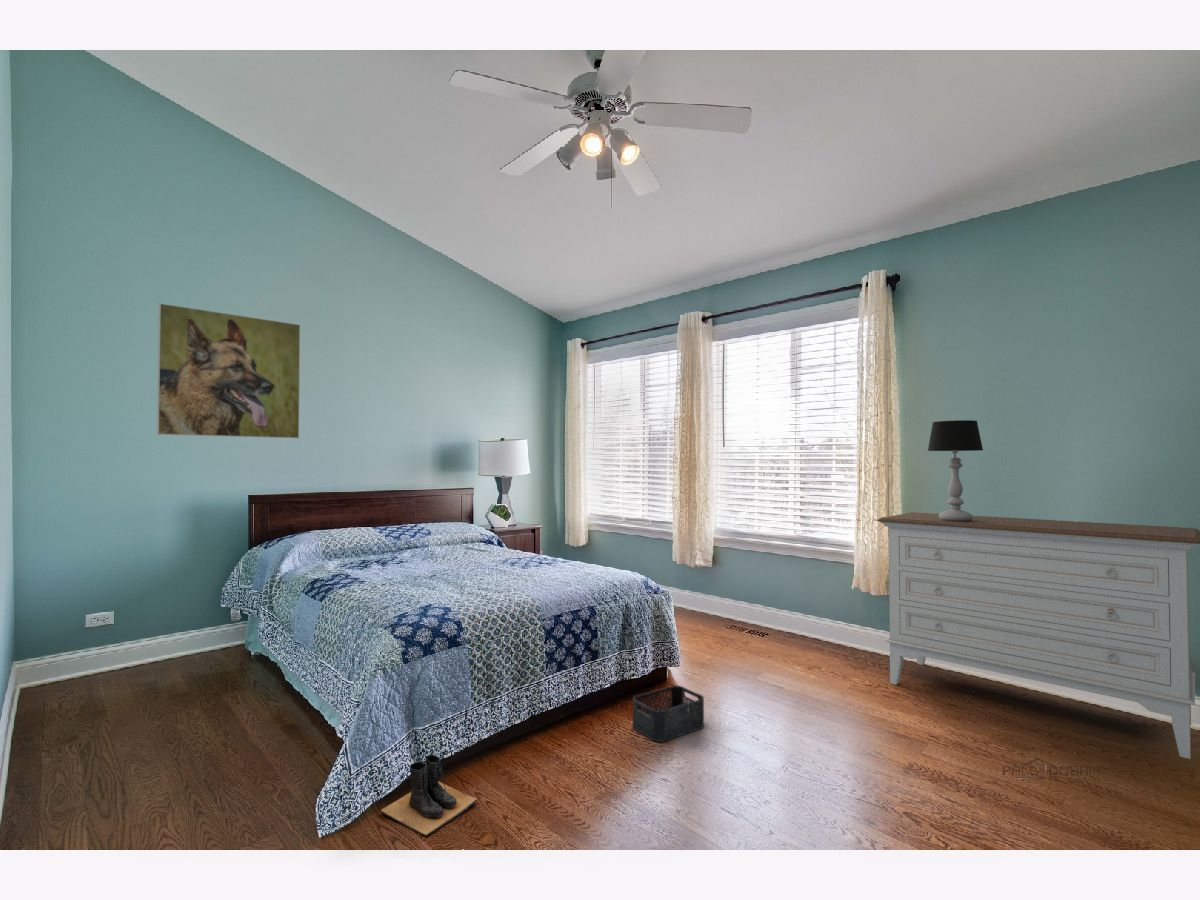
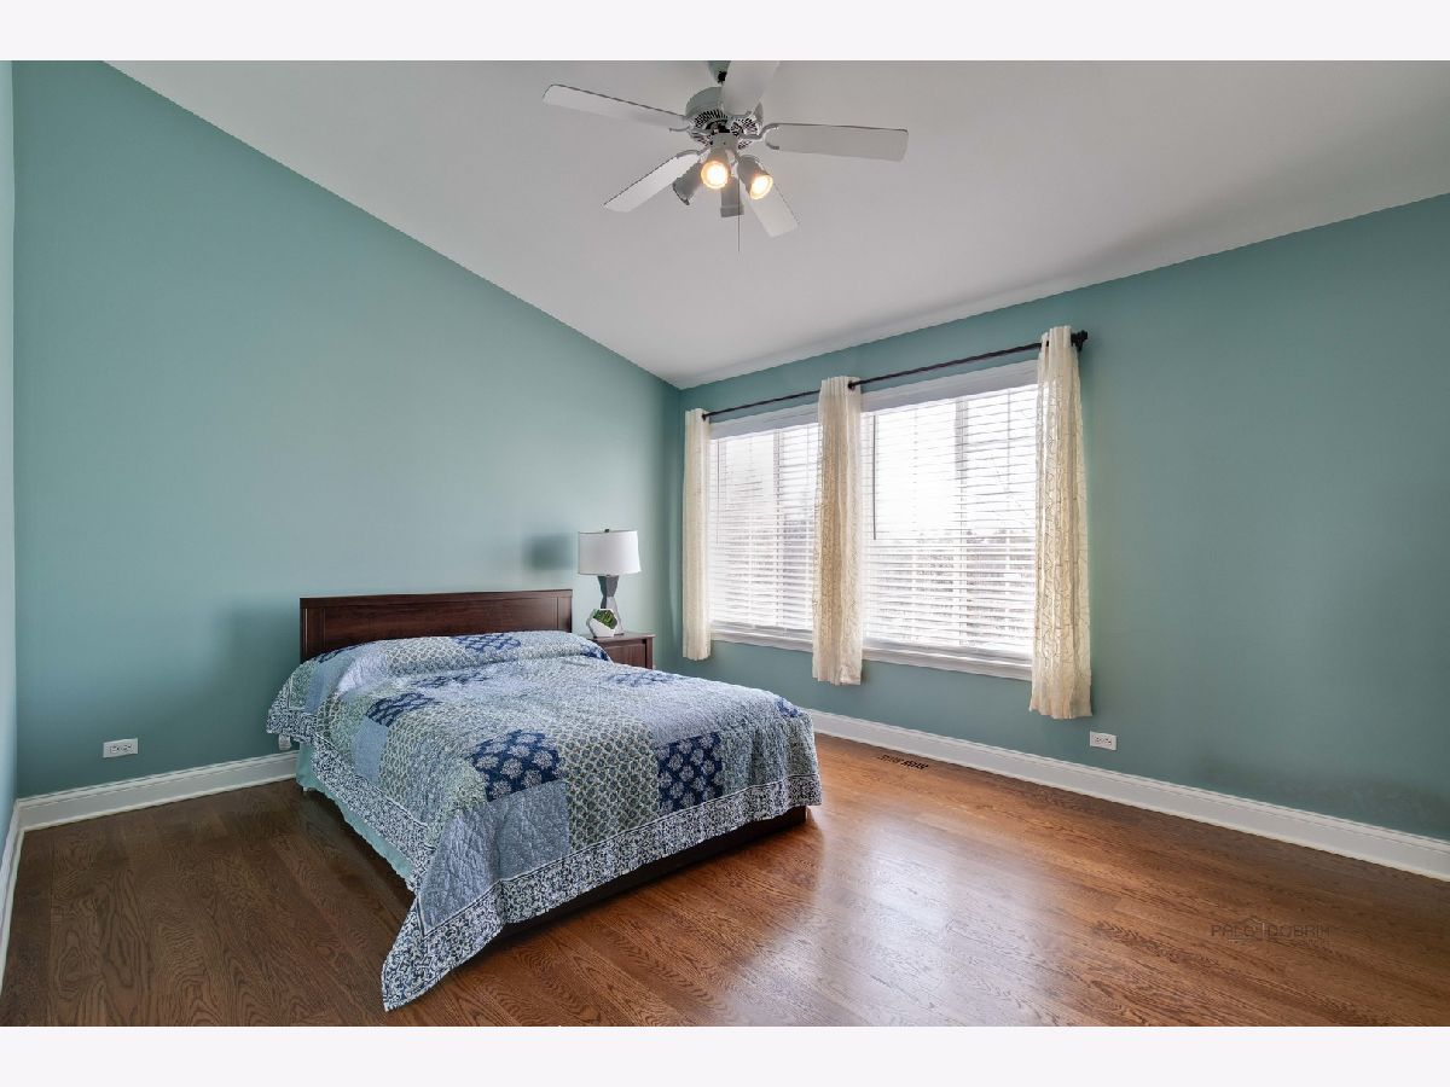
- dresser [877,511,1200,760]
- boots [380,754,478,837]
- table lamp [927,419,984,522]
- storage bin [632,685,705,743]
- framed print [156,302,301,439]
